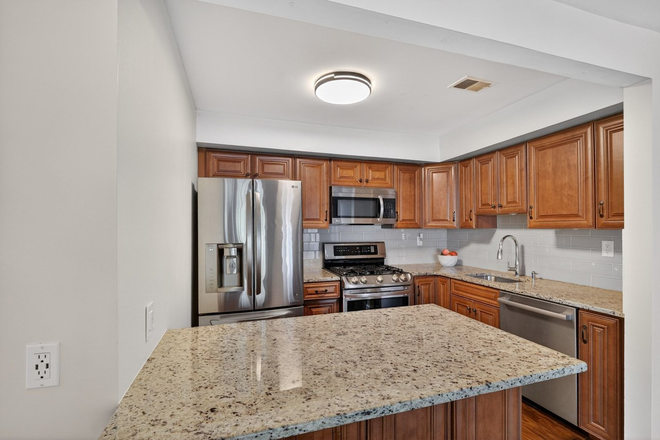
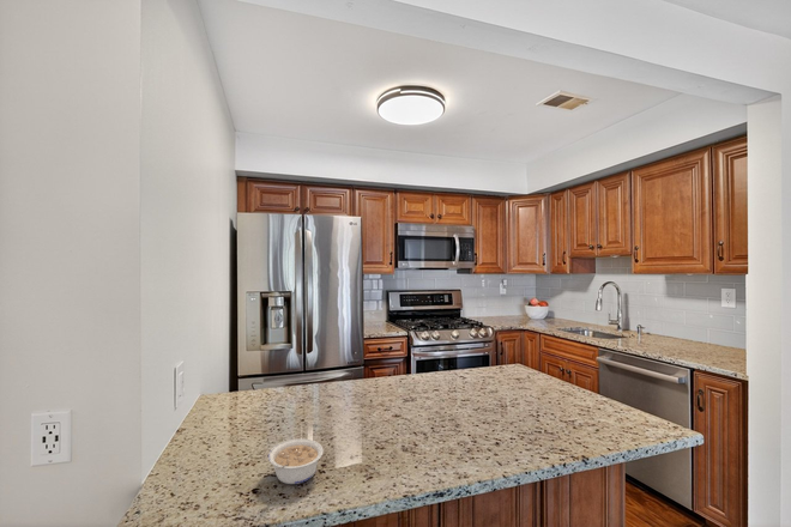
+ legume [267,437,325,485]
